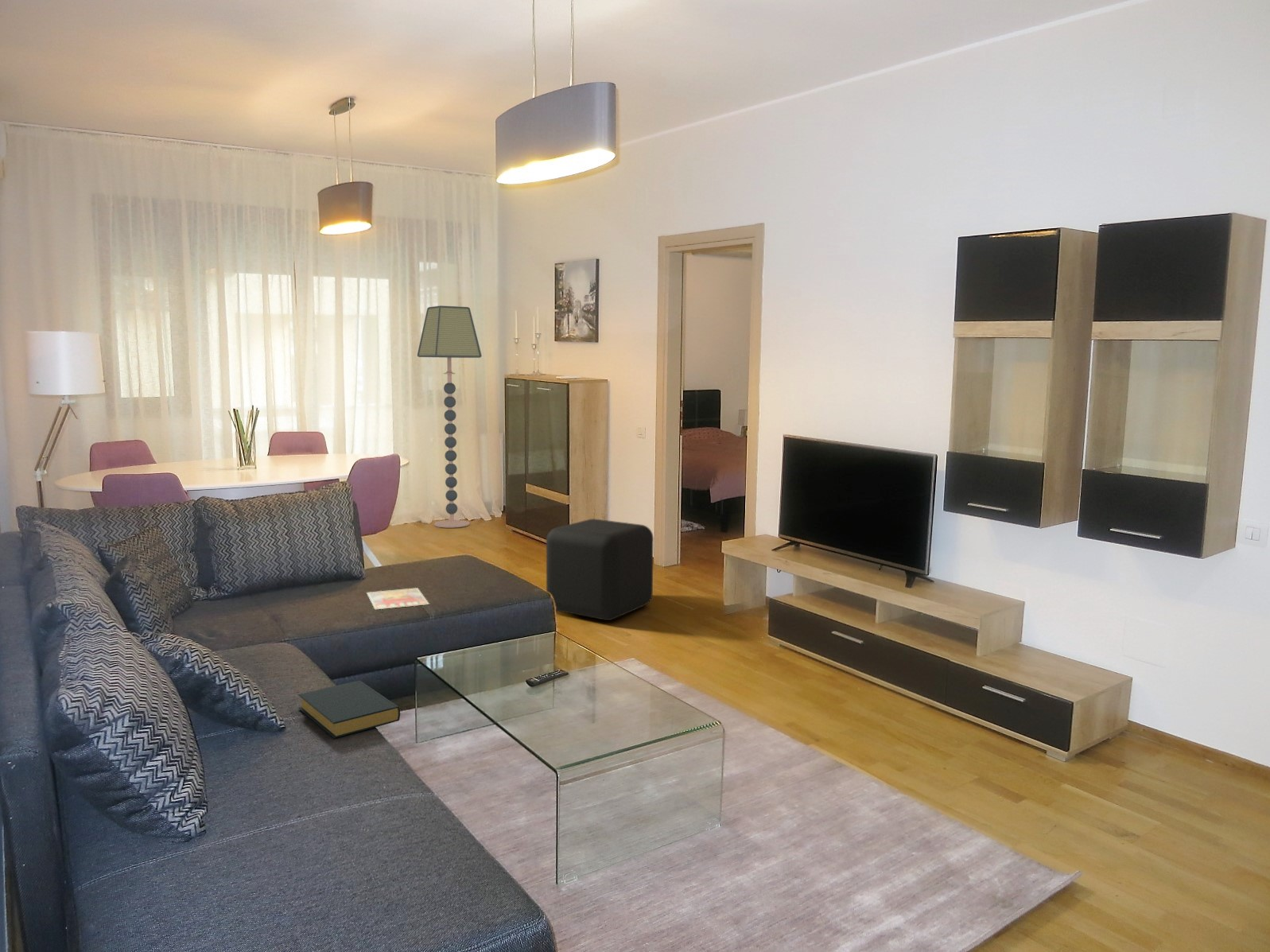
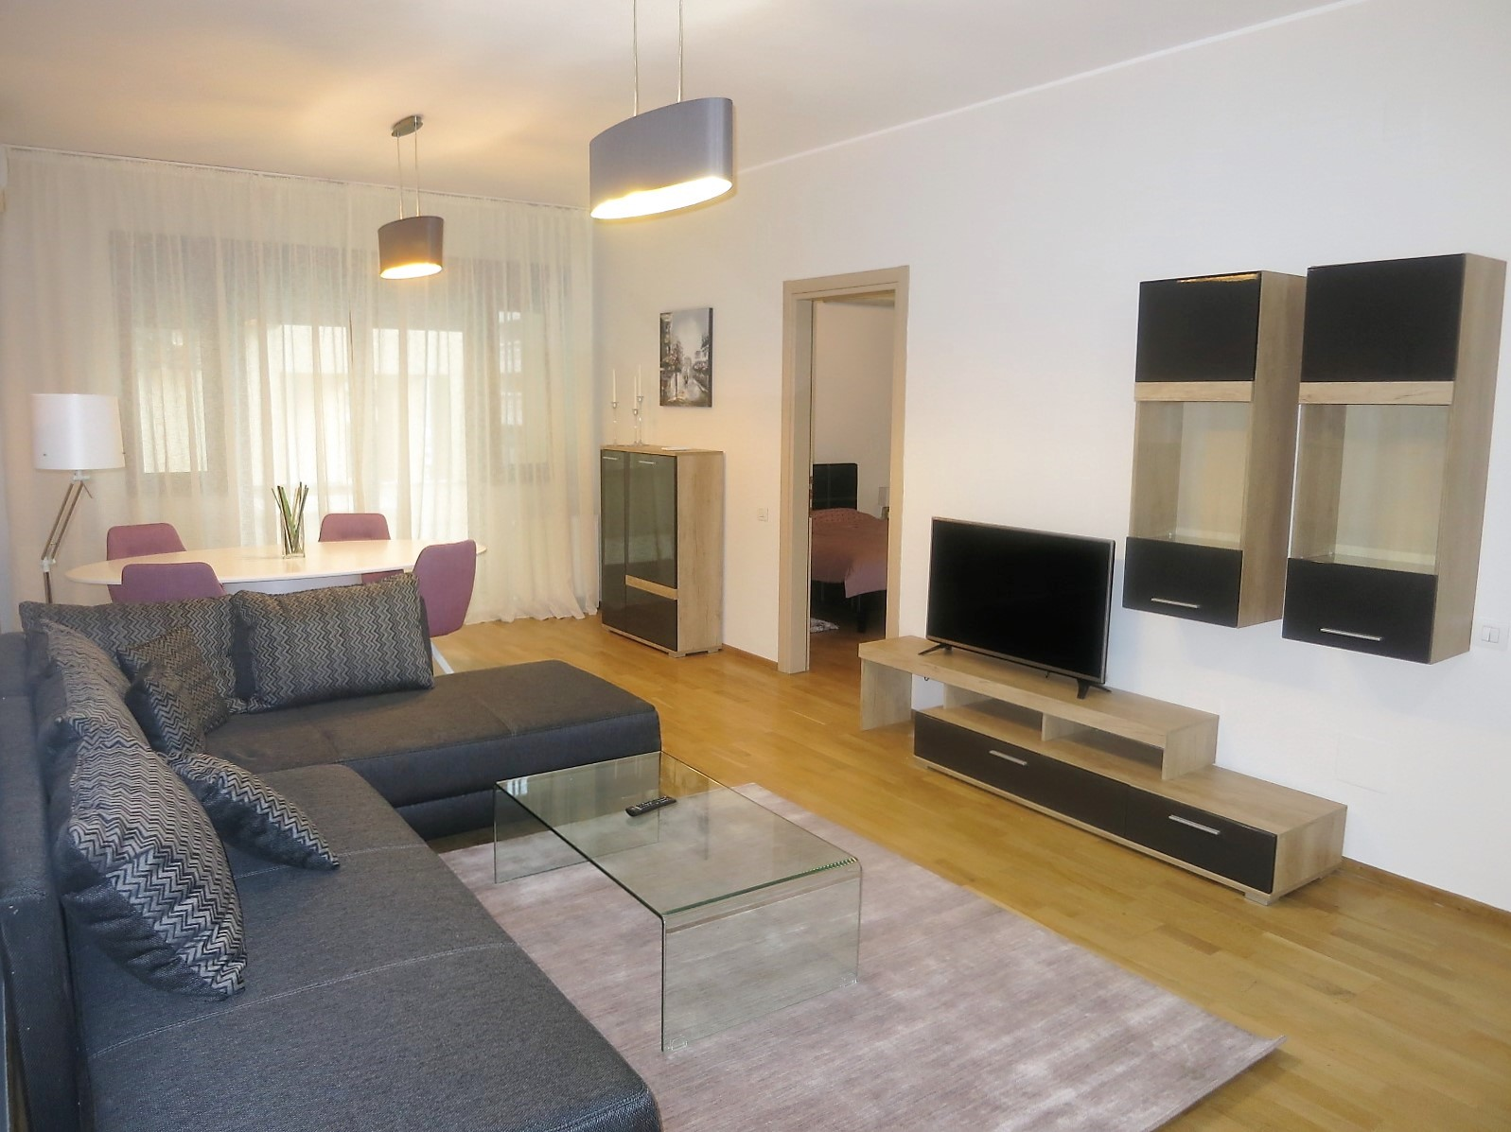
- floor lamp [417,305,483,529]
- cube [546,518,654,621]
- magazine [366,587,430,610]
- hardback book [297,680,401,739]
